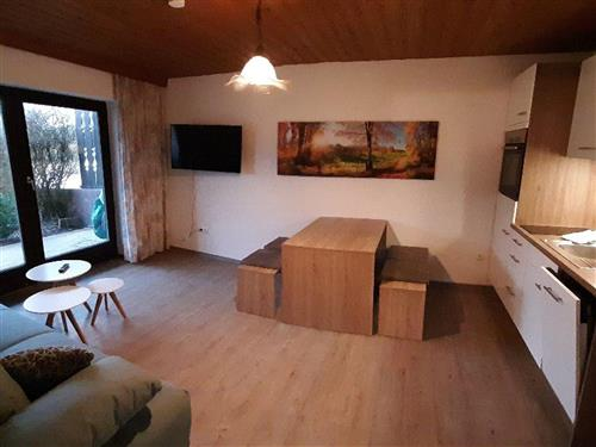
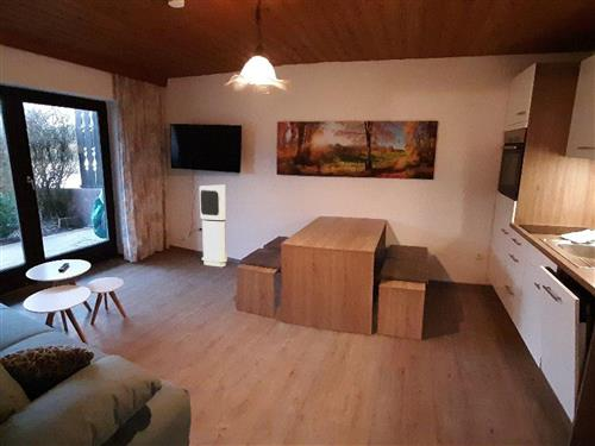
+ air purifier [199,184,228,268]
